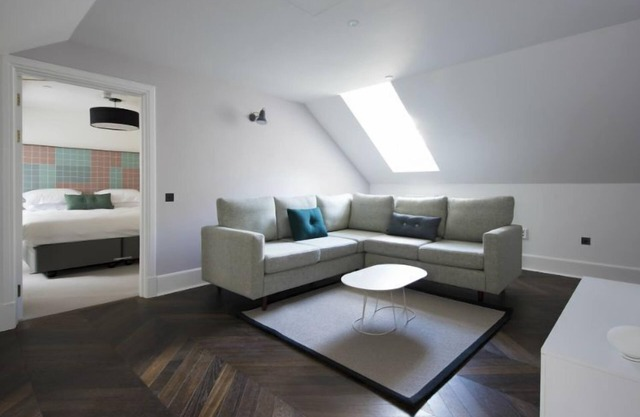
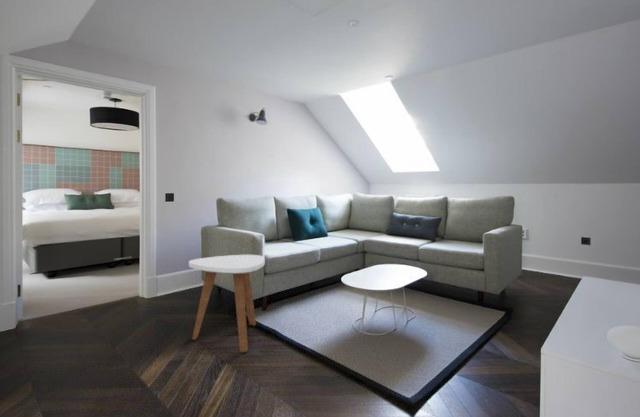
+ side table [188,254,266,354]
